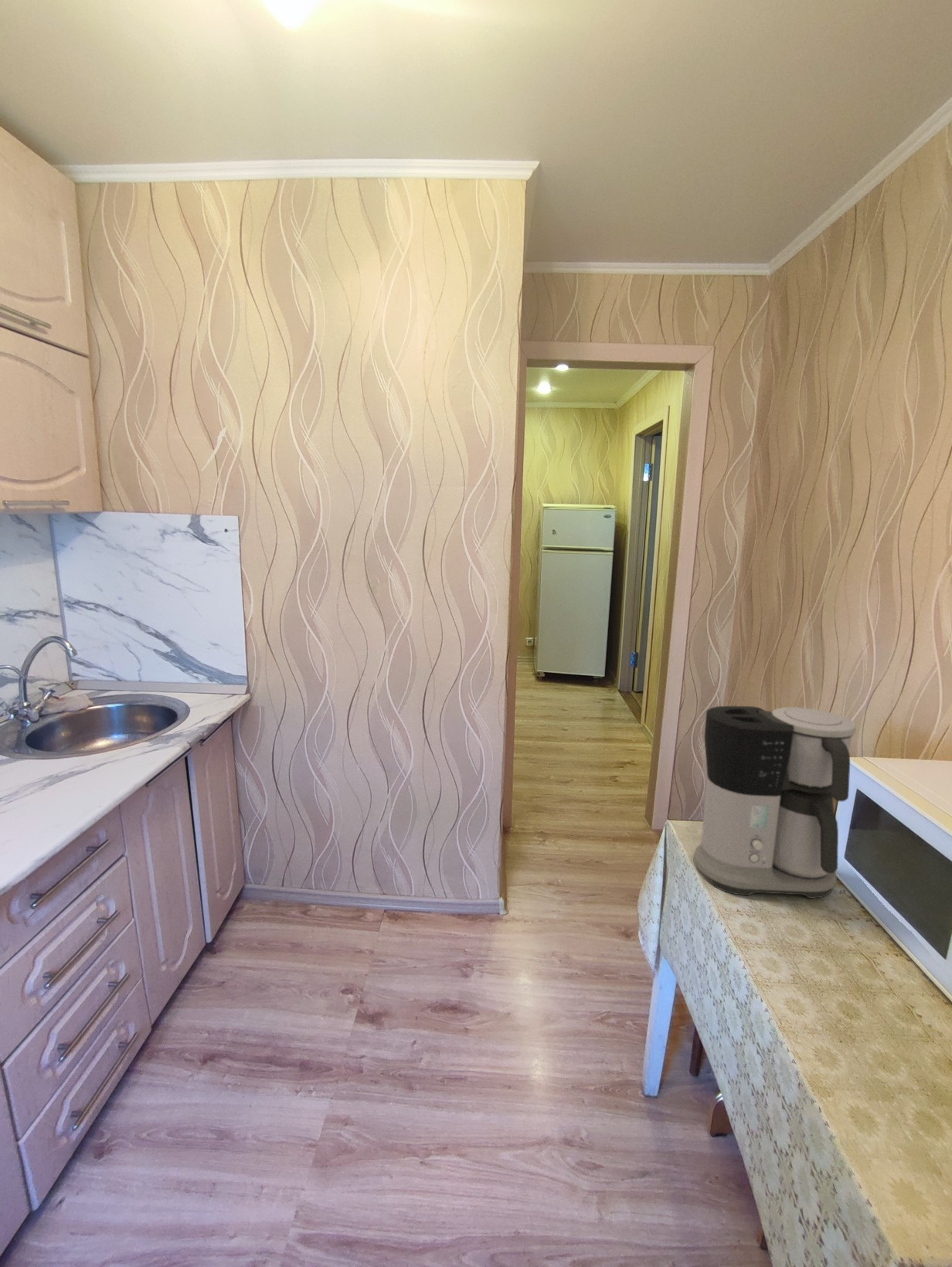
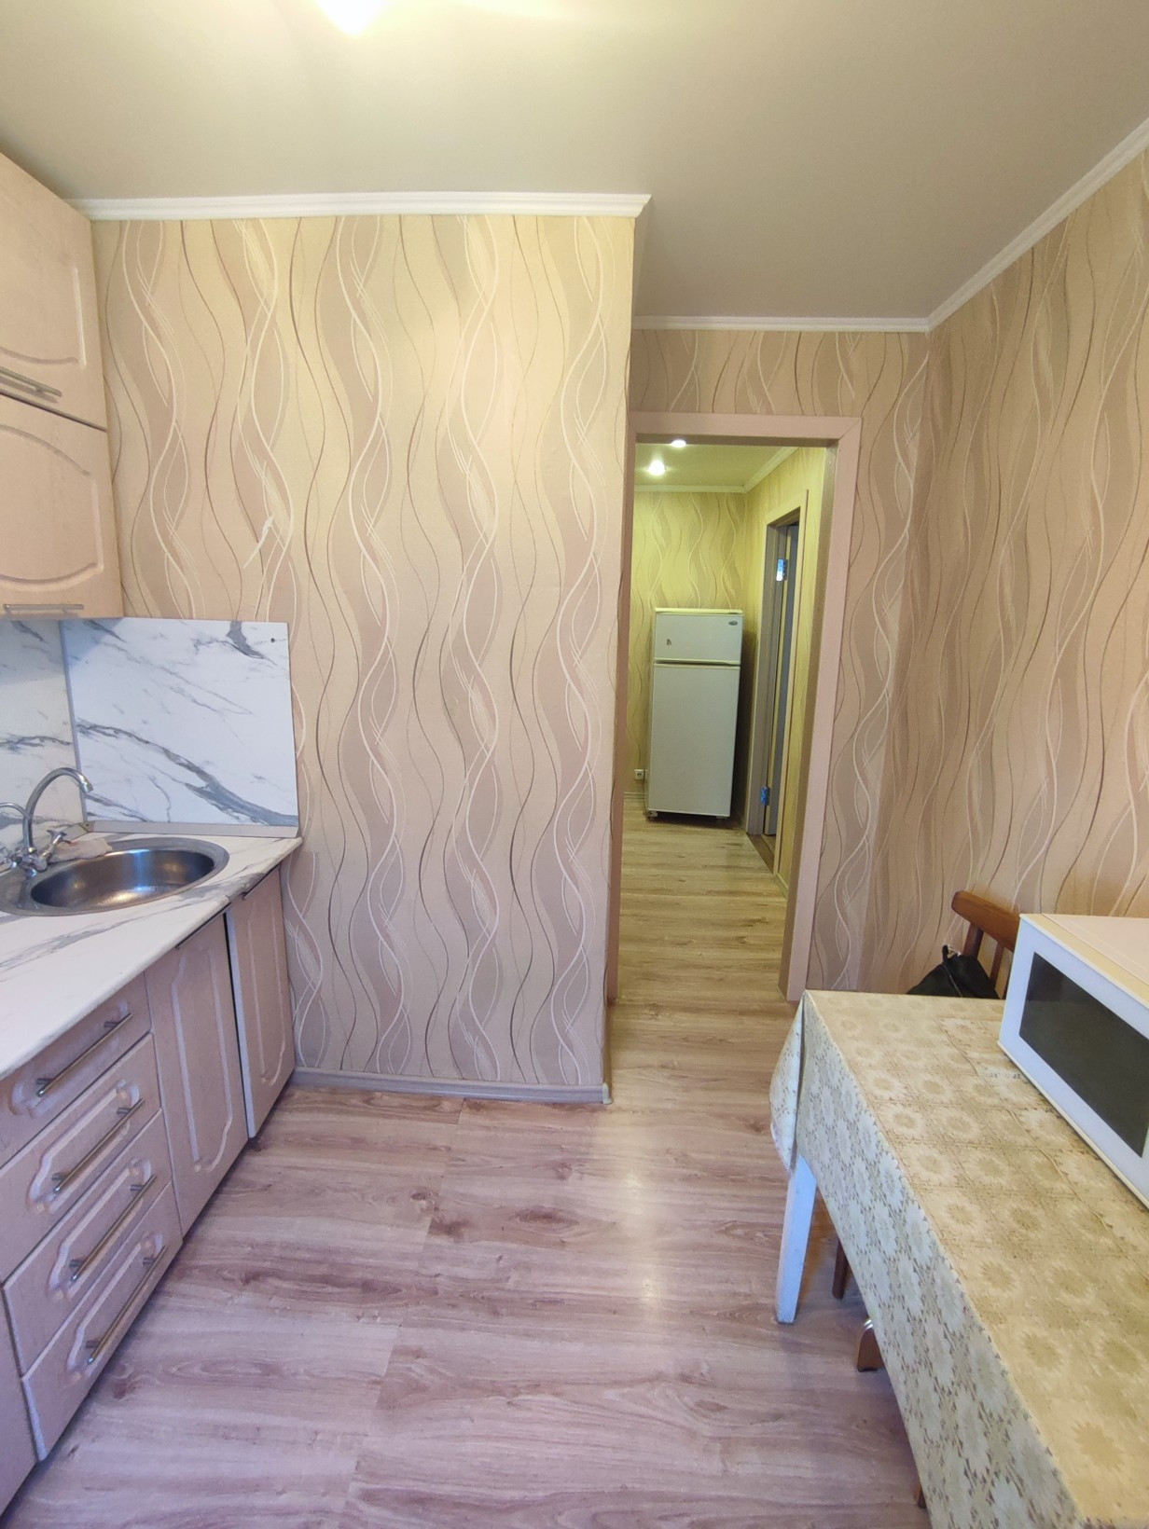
- coffee maker [692,705,857,899]
